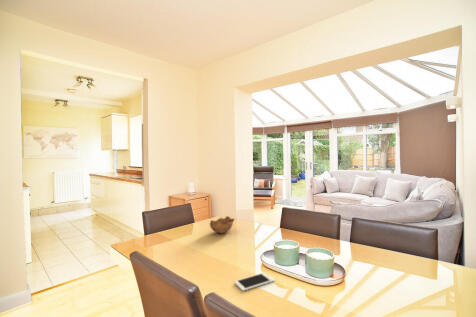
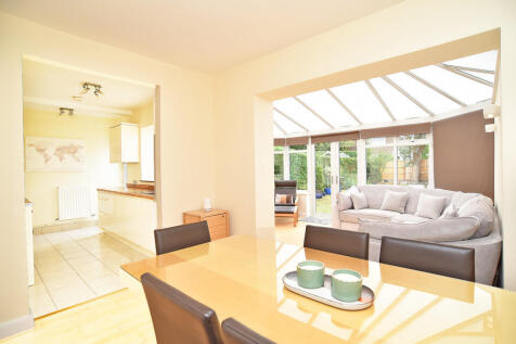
- bowl [209,215,235,234]
- cell phone [233,272,275,292]
